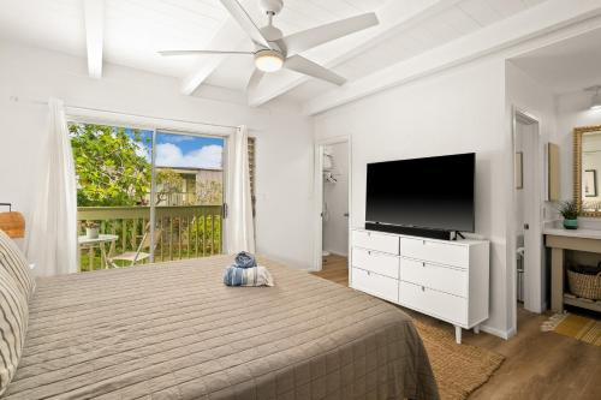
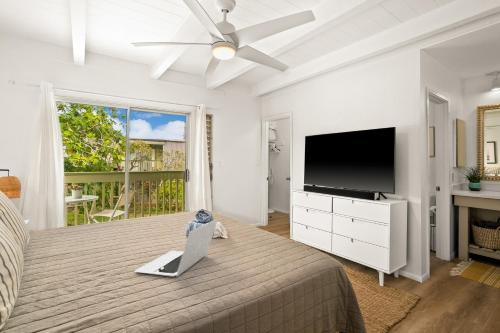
+ laptop [134,218,219,278]
